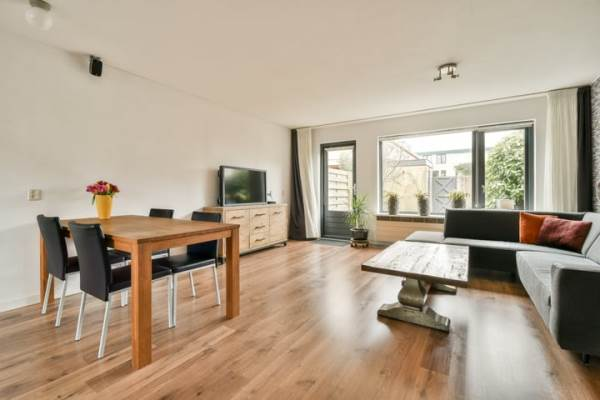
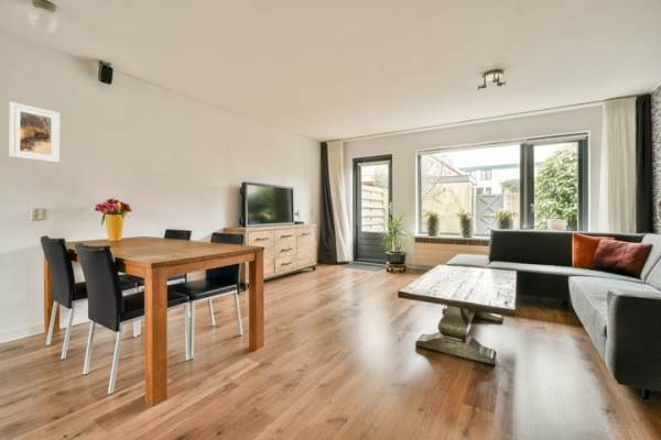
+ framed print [9,101,61,164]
